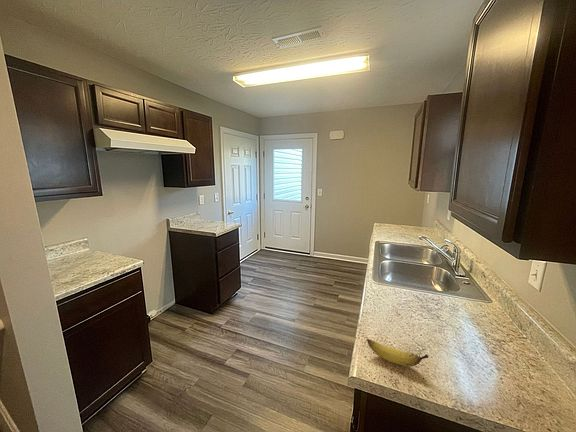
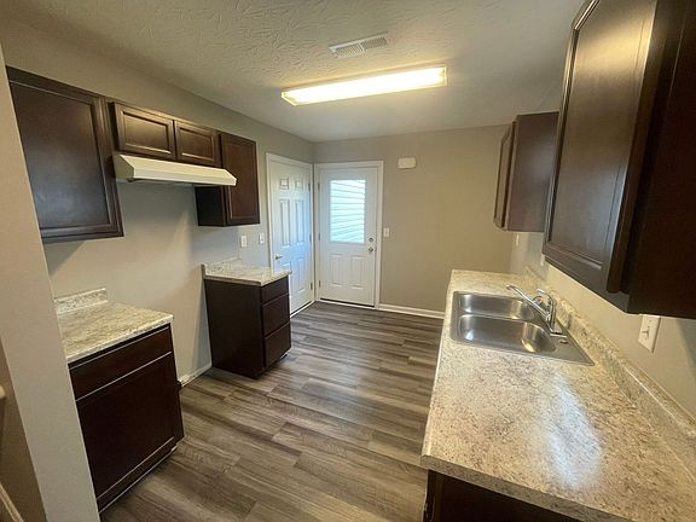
- banana [366,338,429,368]
